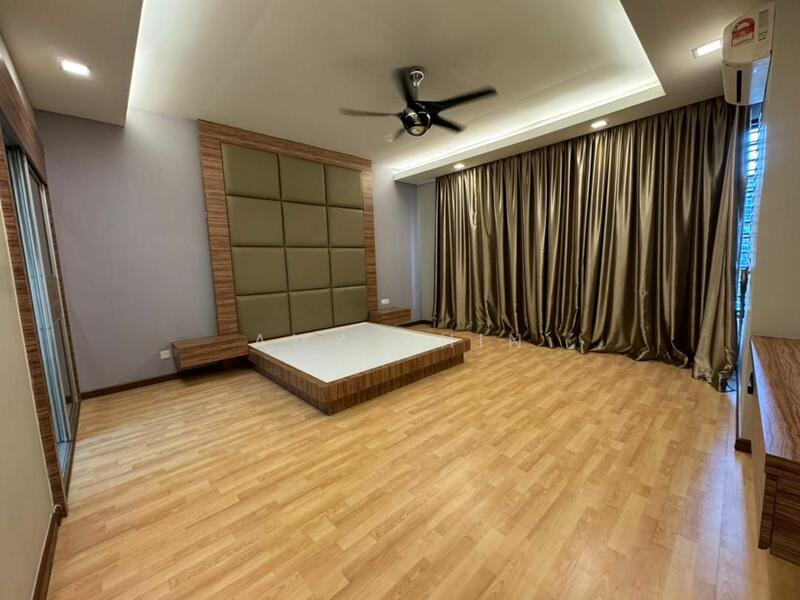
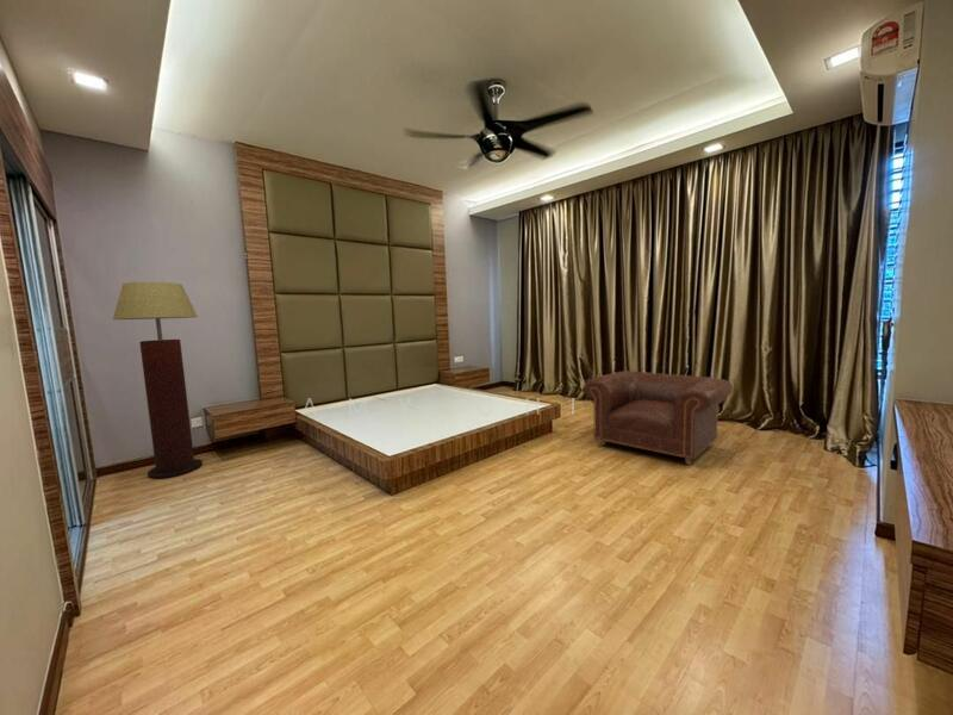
+ armchair [584,369,734,466]
+ floor lamp [112,281,204,479]
